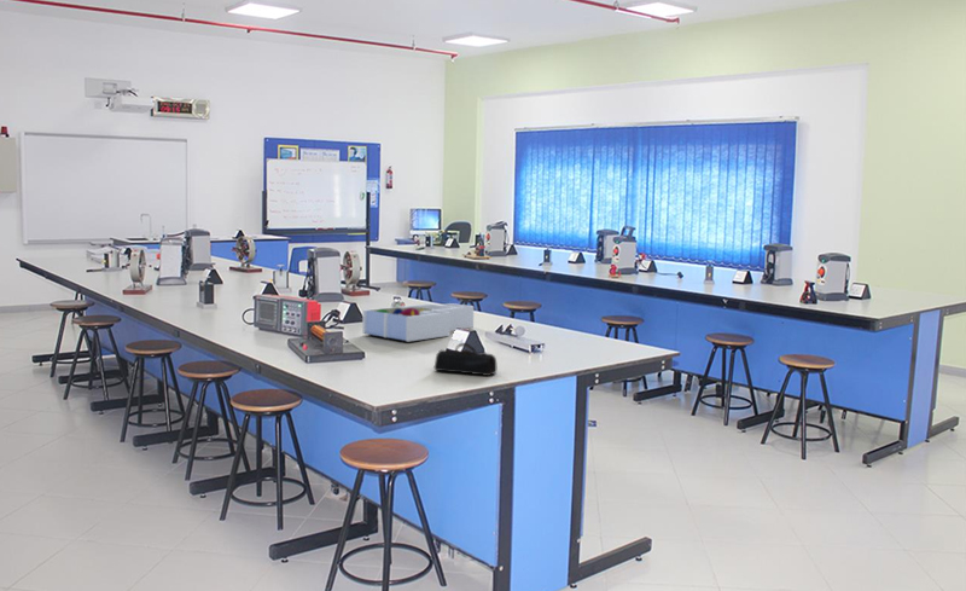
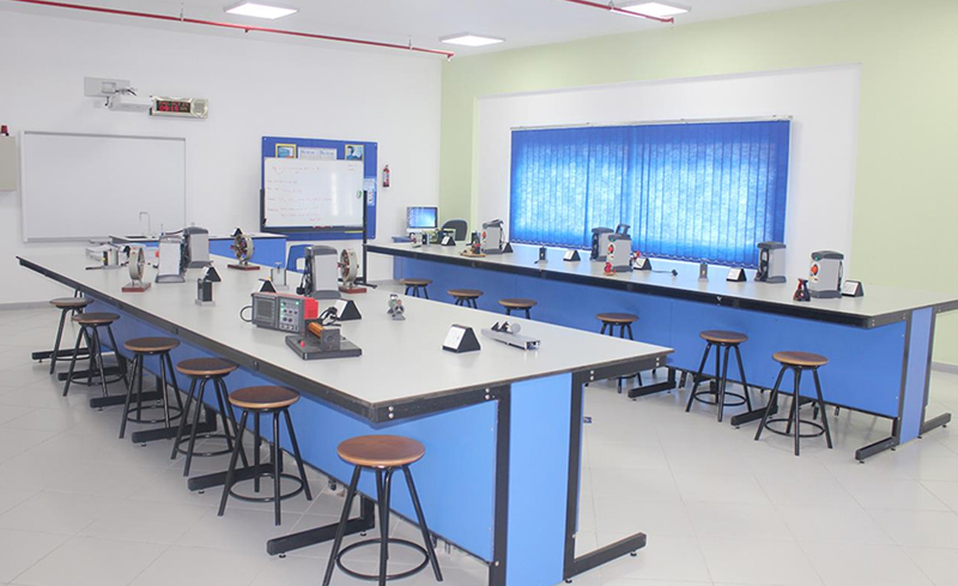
- pencil case [432,342,497,377]
- desk organizer [361,302,475,342]
